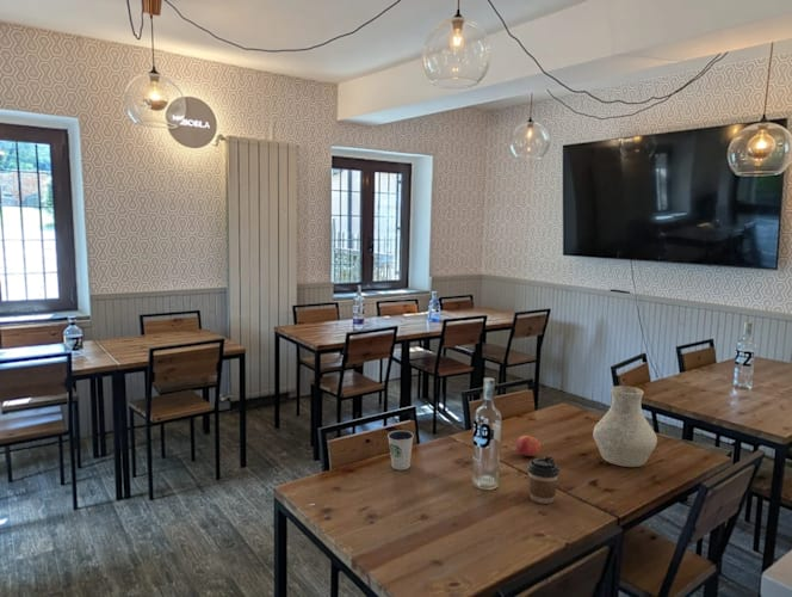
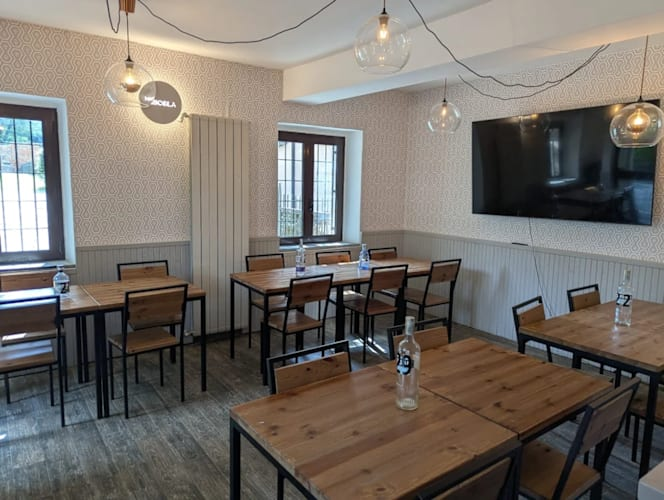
- pomegranate [515,433,542,457]
- coffee cup [526,455,561,505]
- dixie cup [386,429,415,472]
- vase [592,384,658,468]
